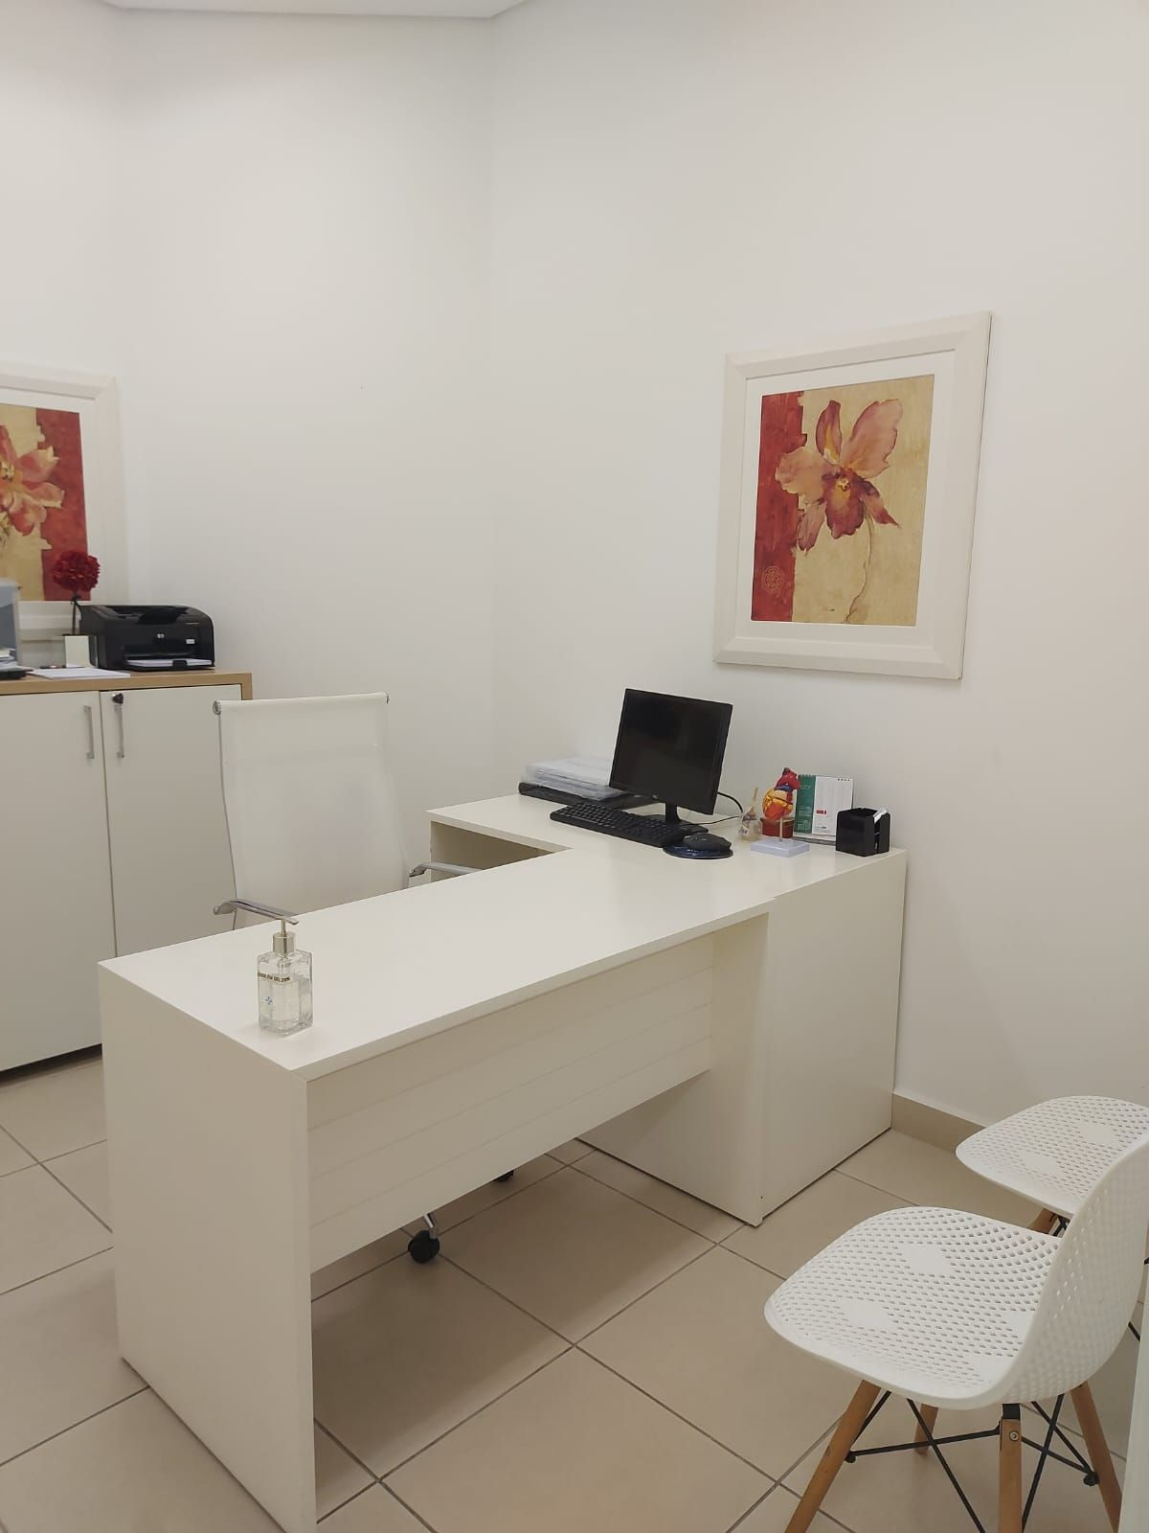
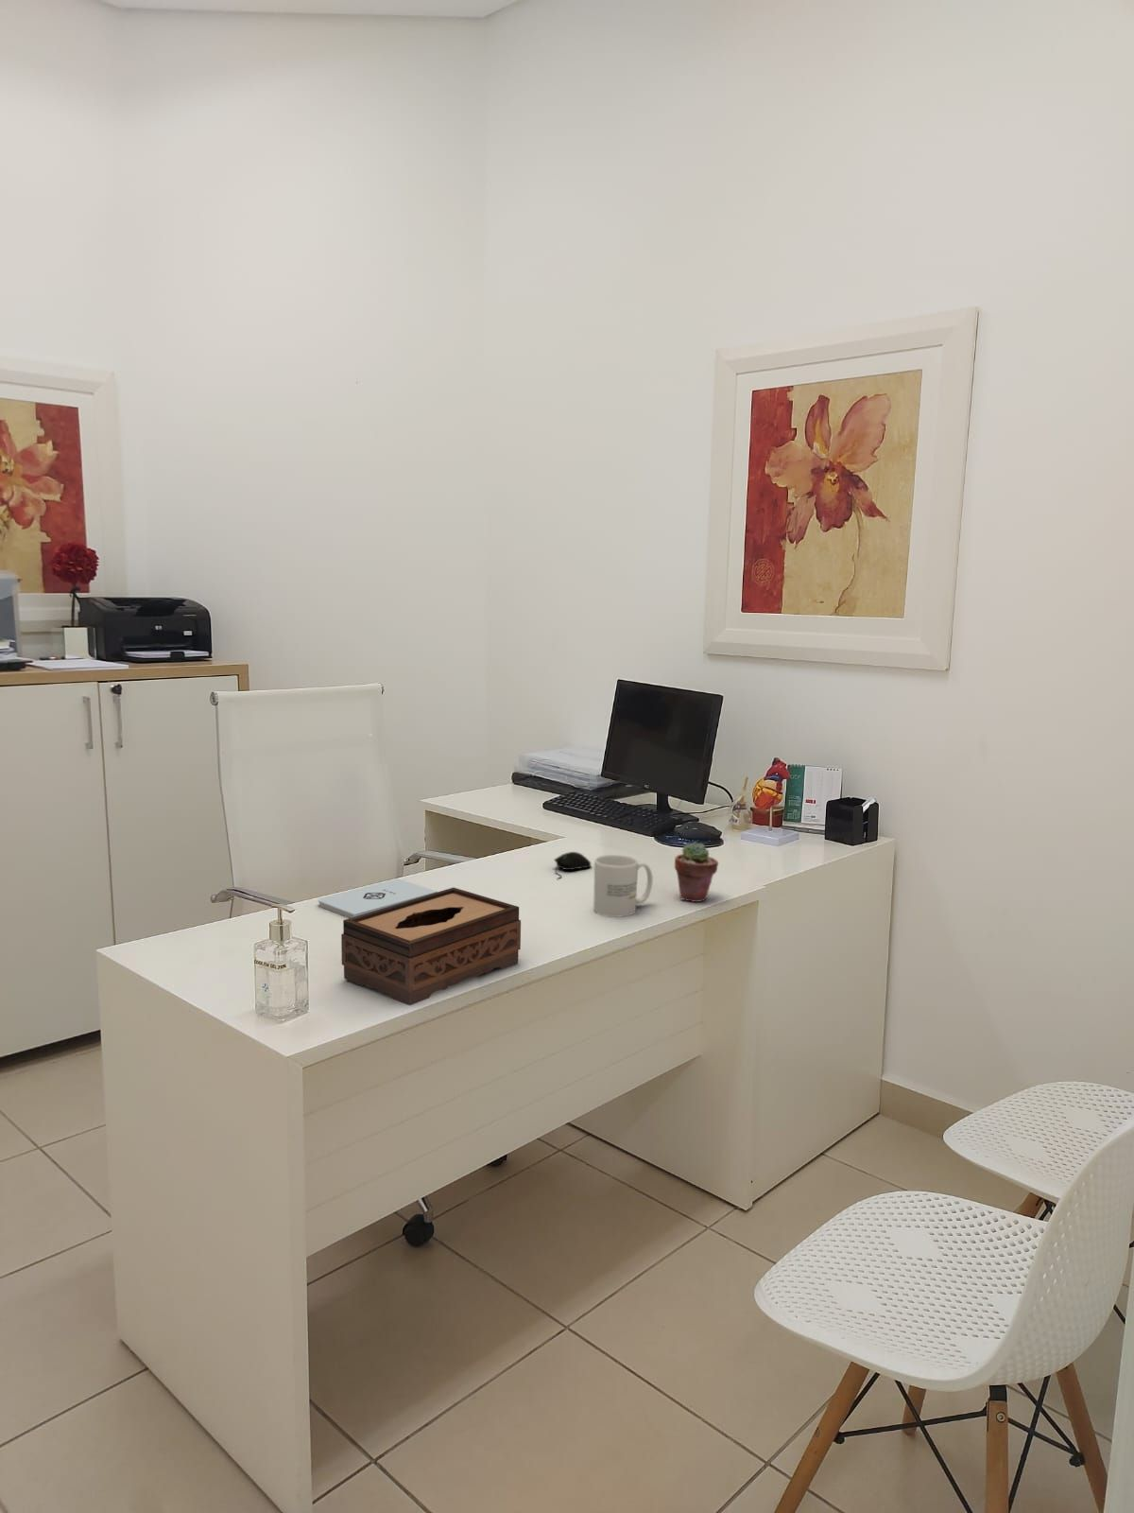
+ mug [592,854,654,919]
+ potted succulent [674,841,719,903]
+ computer mouse [553,851,592,879]
+ tissue box [341,888,522,1007]
+ notepad [318,878,438,919]
